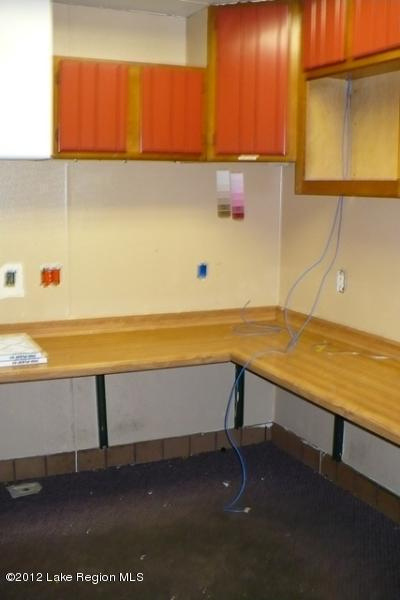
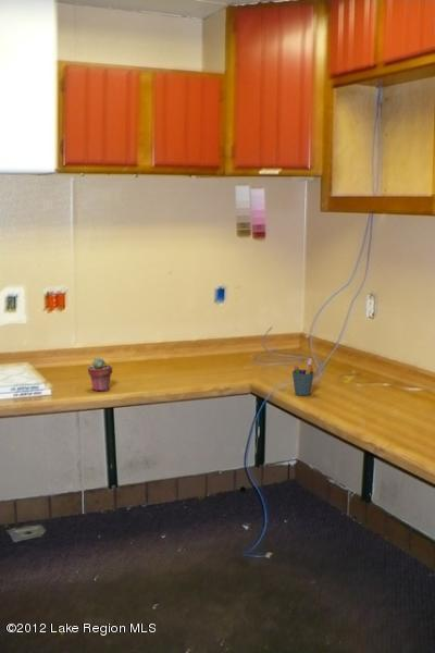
+ potted succulent [87,357,113,392]
+ pen holder [291,357,315,396]
